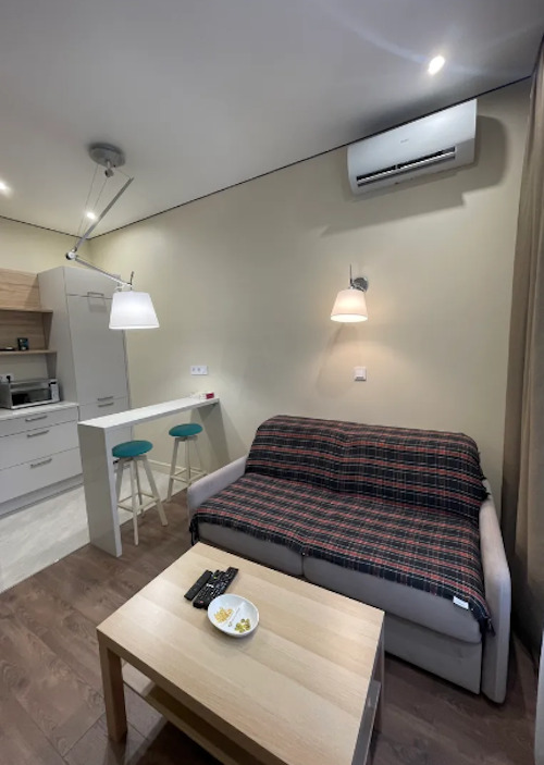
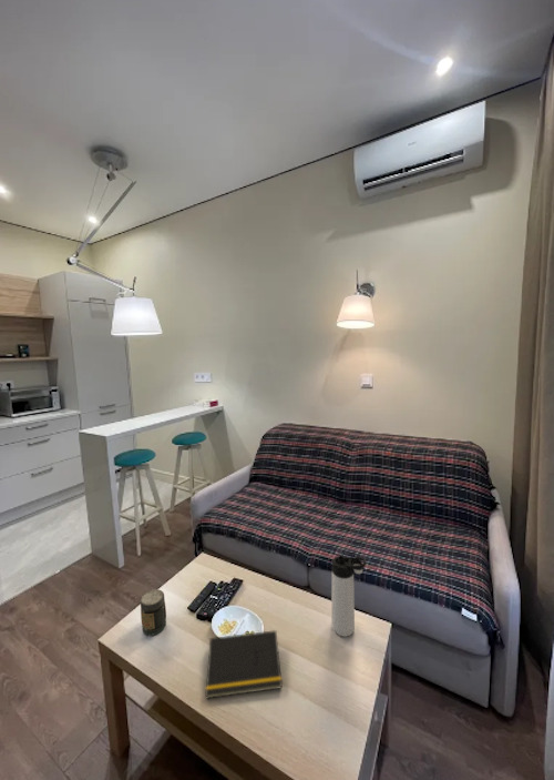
+ thermos bottle [330,555,367,638]
+ jar [140,588,167,637]
+ notepad [204,629,284,699]
